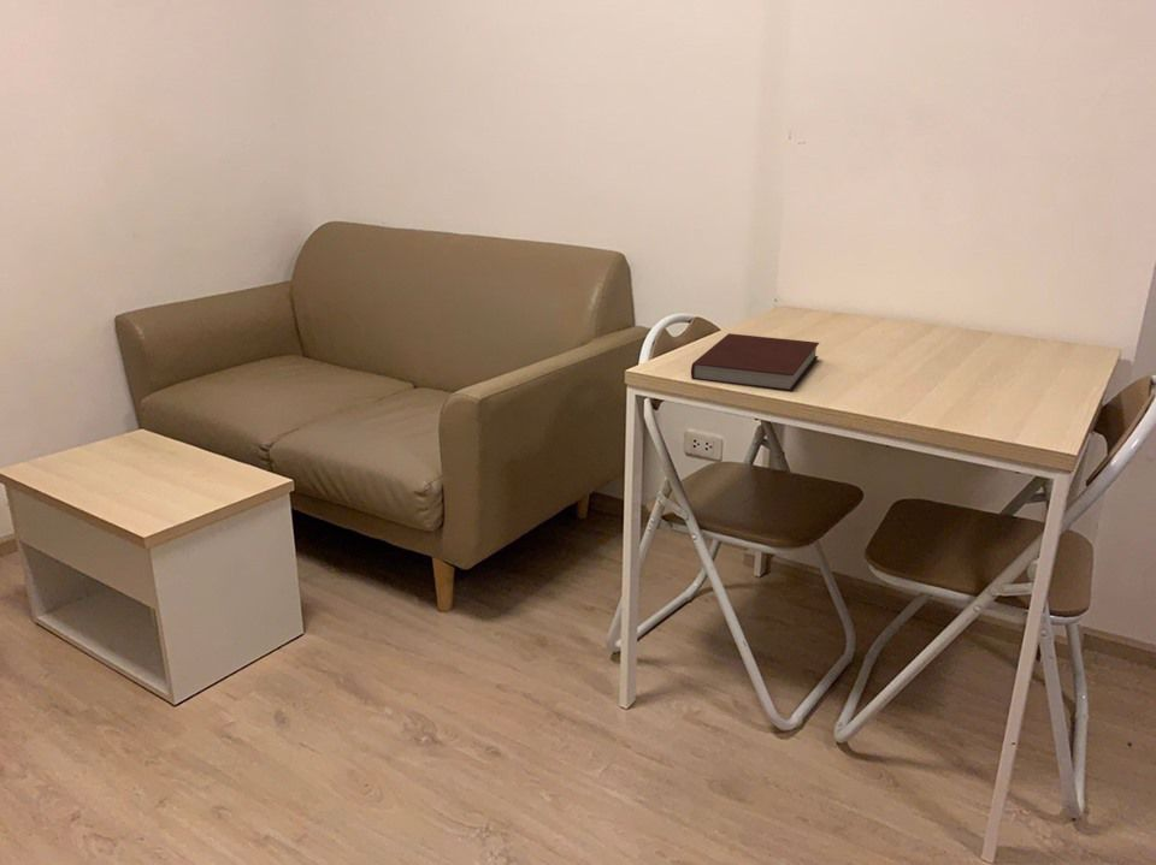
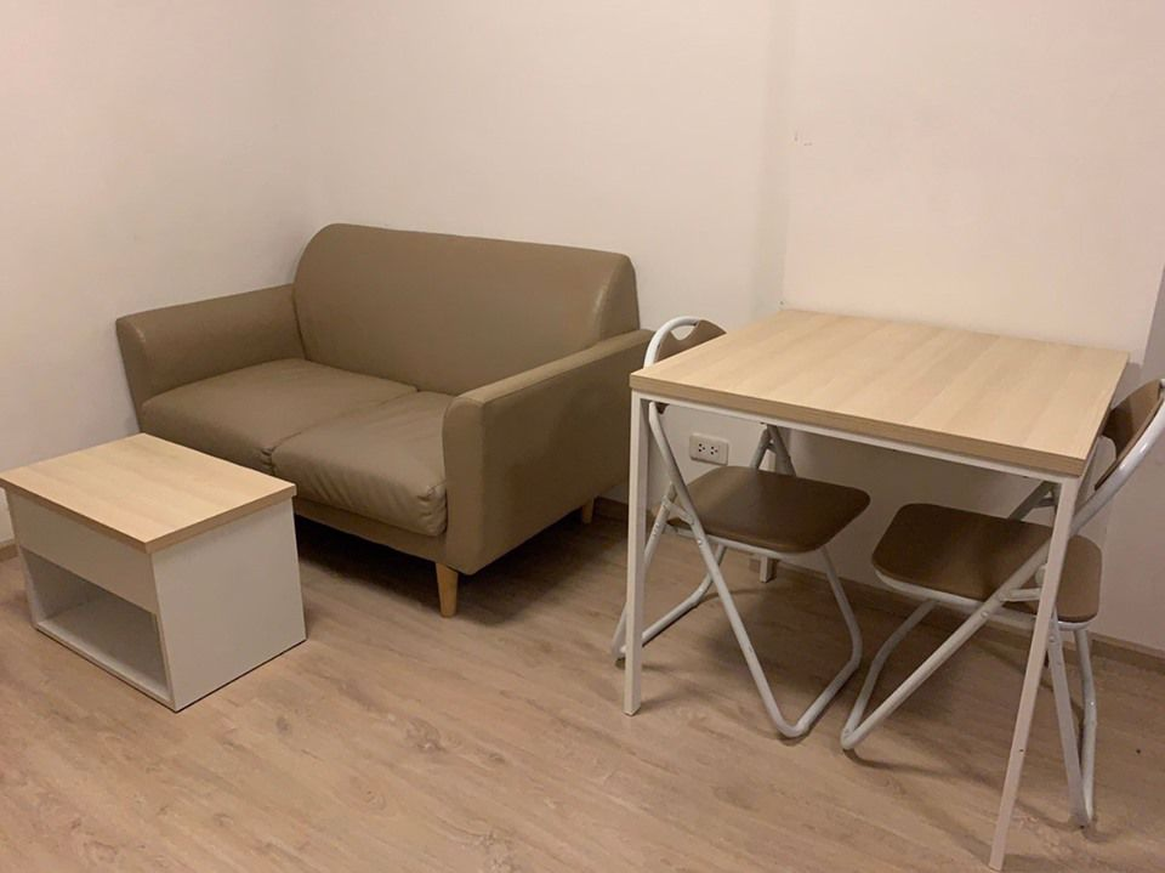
- notebook [690,332,820,392]
